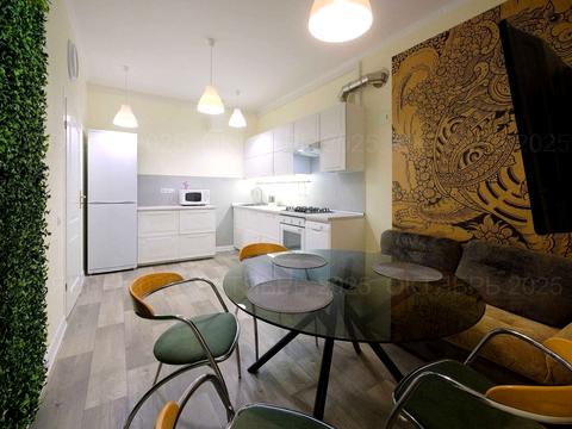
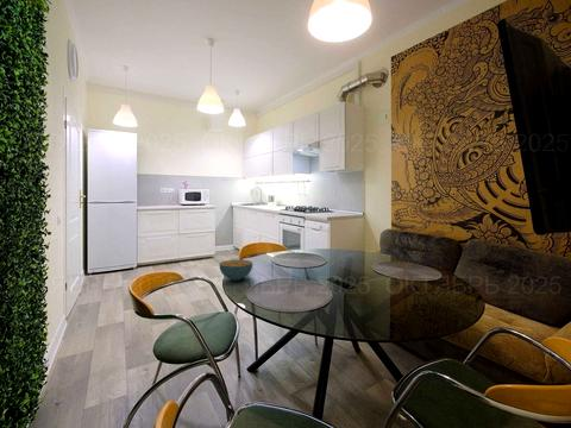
+ cereal bowl [219,259,253,282]
